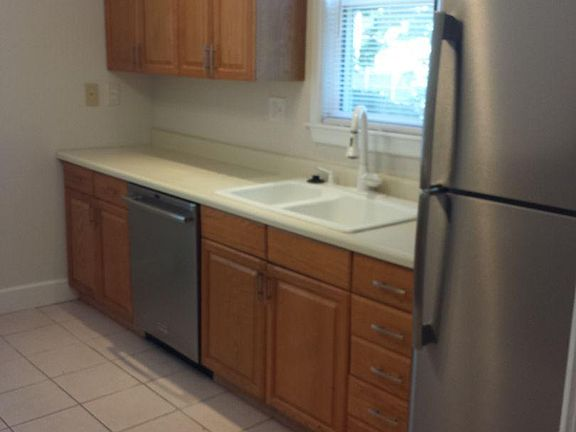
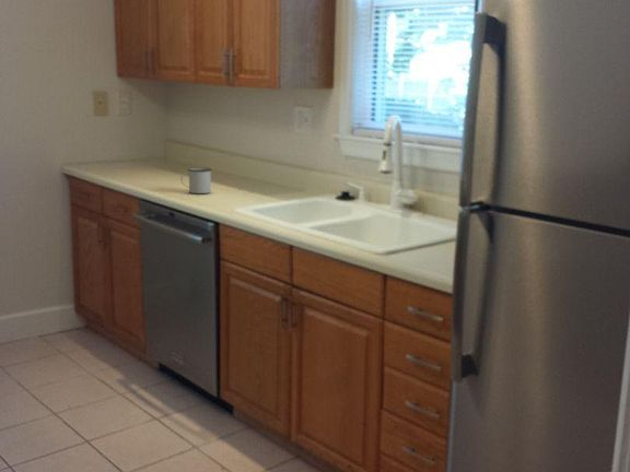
+ mug [179,166,212,194]
